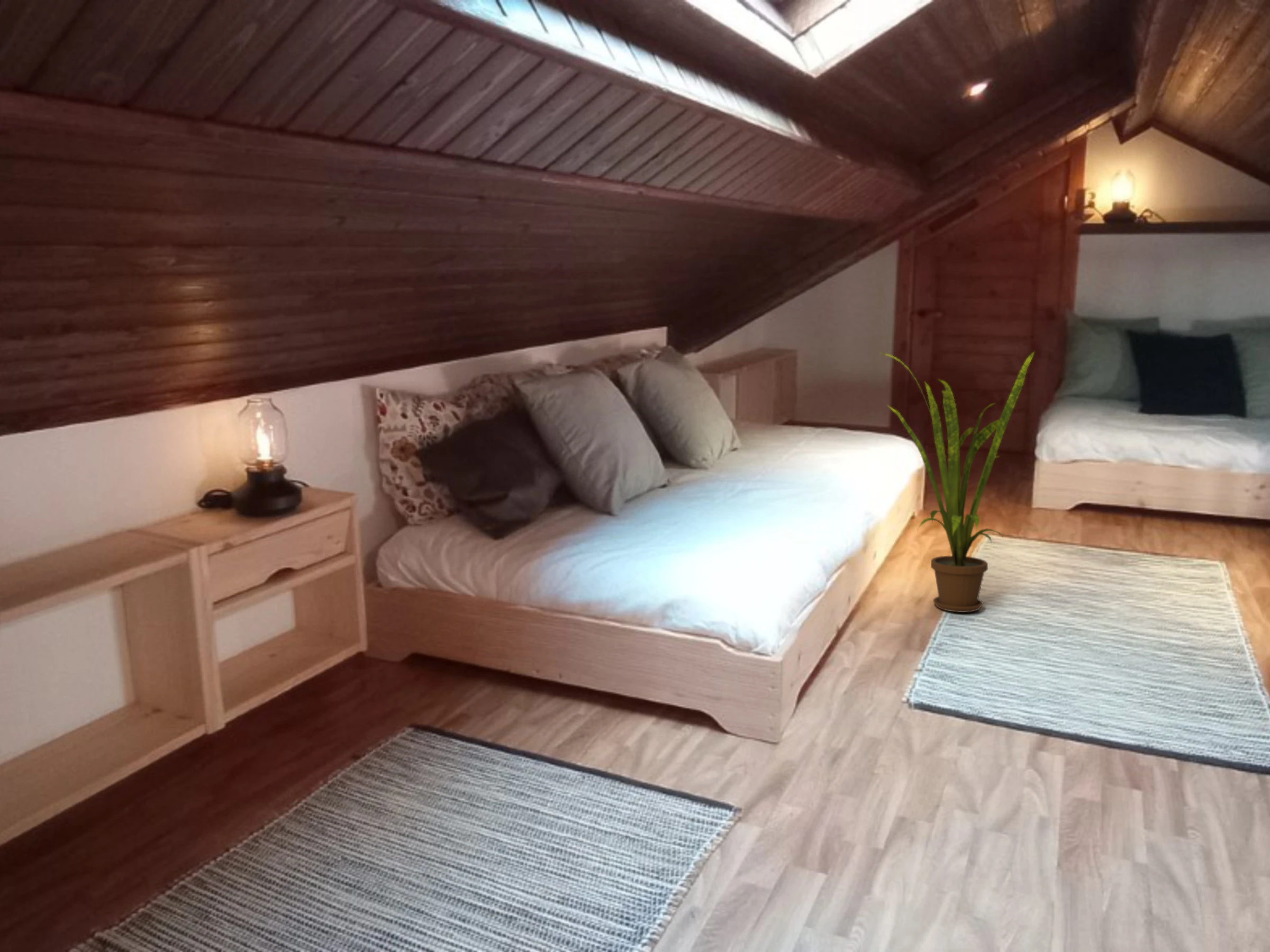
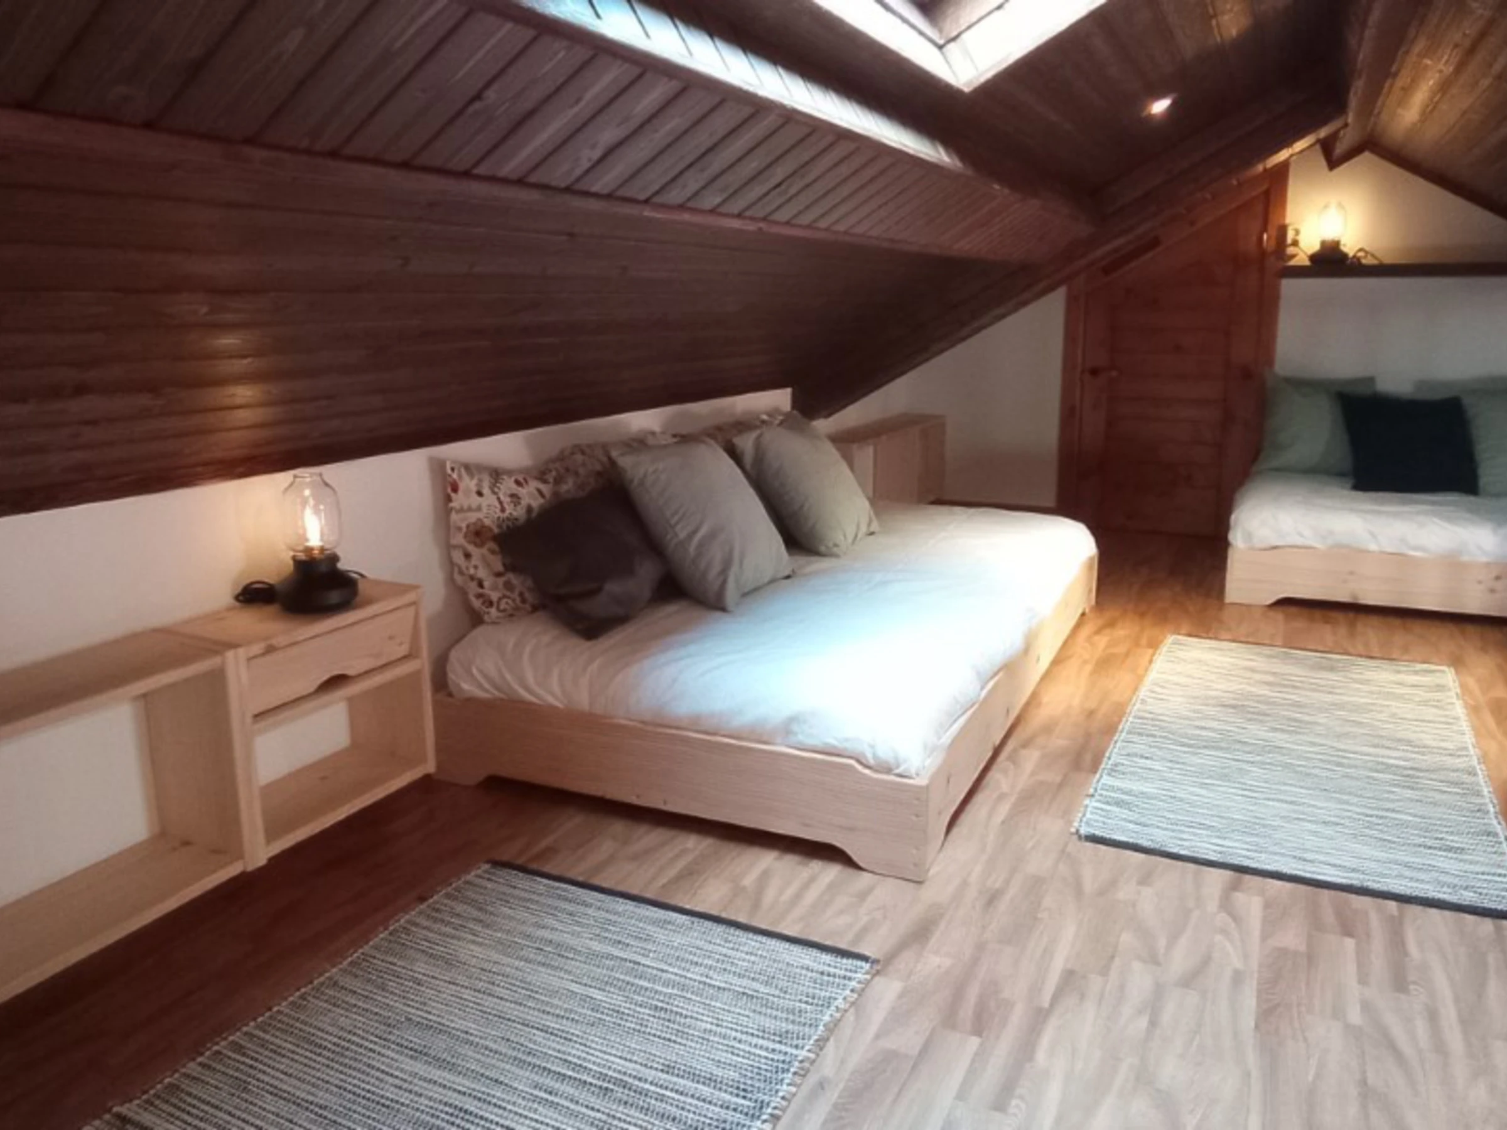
- house plant [877,351,1036,613]
